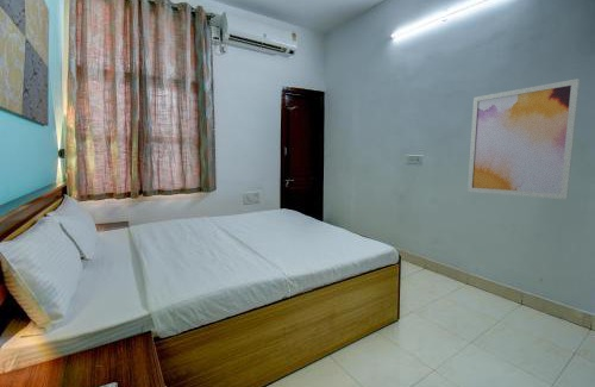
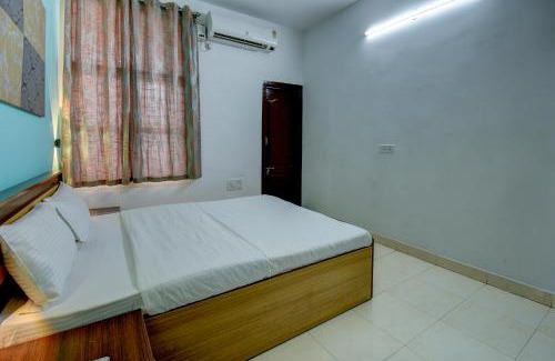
- wall art [466,77,581,200]
